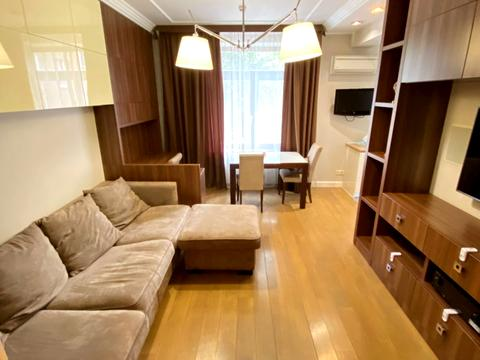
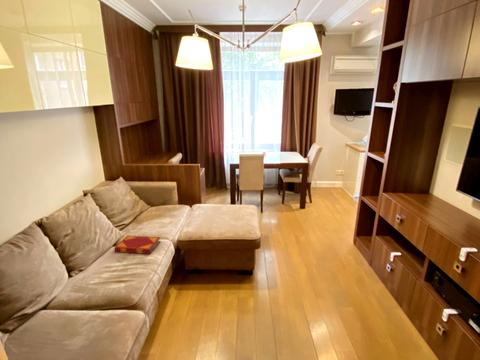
+ hardback book [114,234,162,255]
